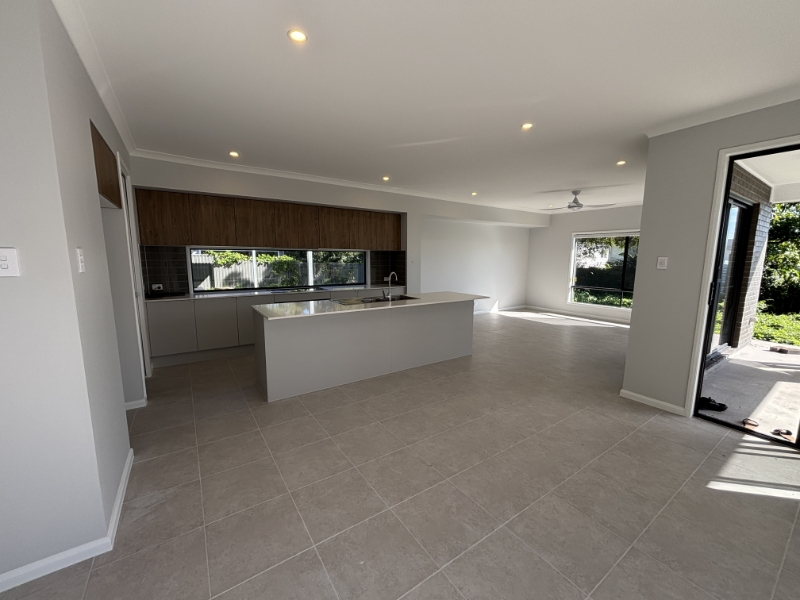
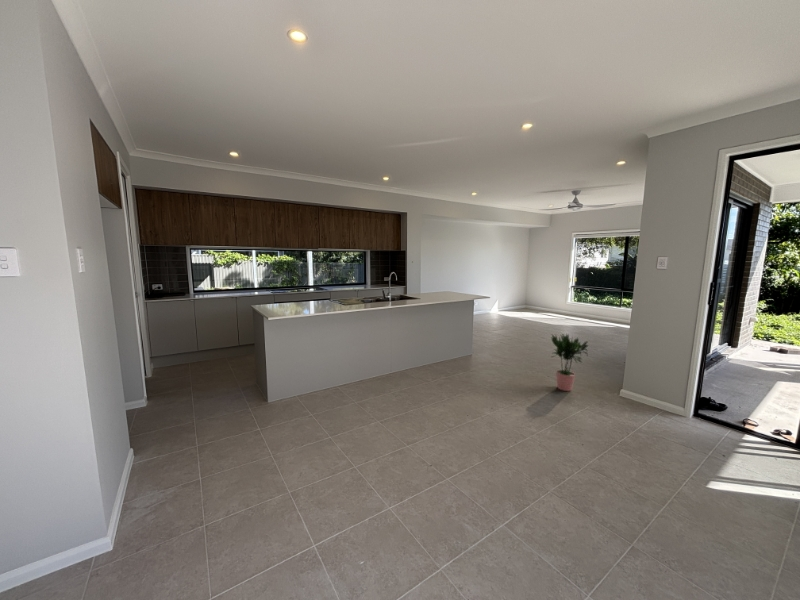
+ potted plant [550,332,589,392]
